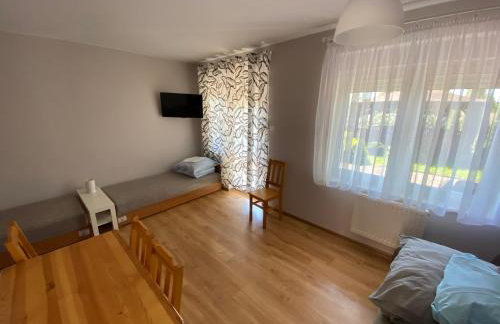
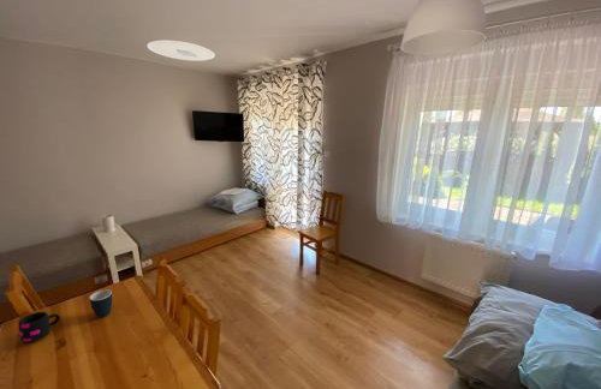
+ ceiling light [147,40,216,62]
+ mug [17,311,61,343]
+ mug [89,288,113,318]
